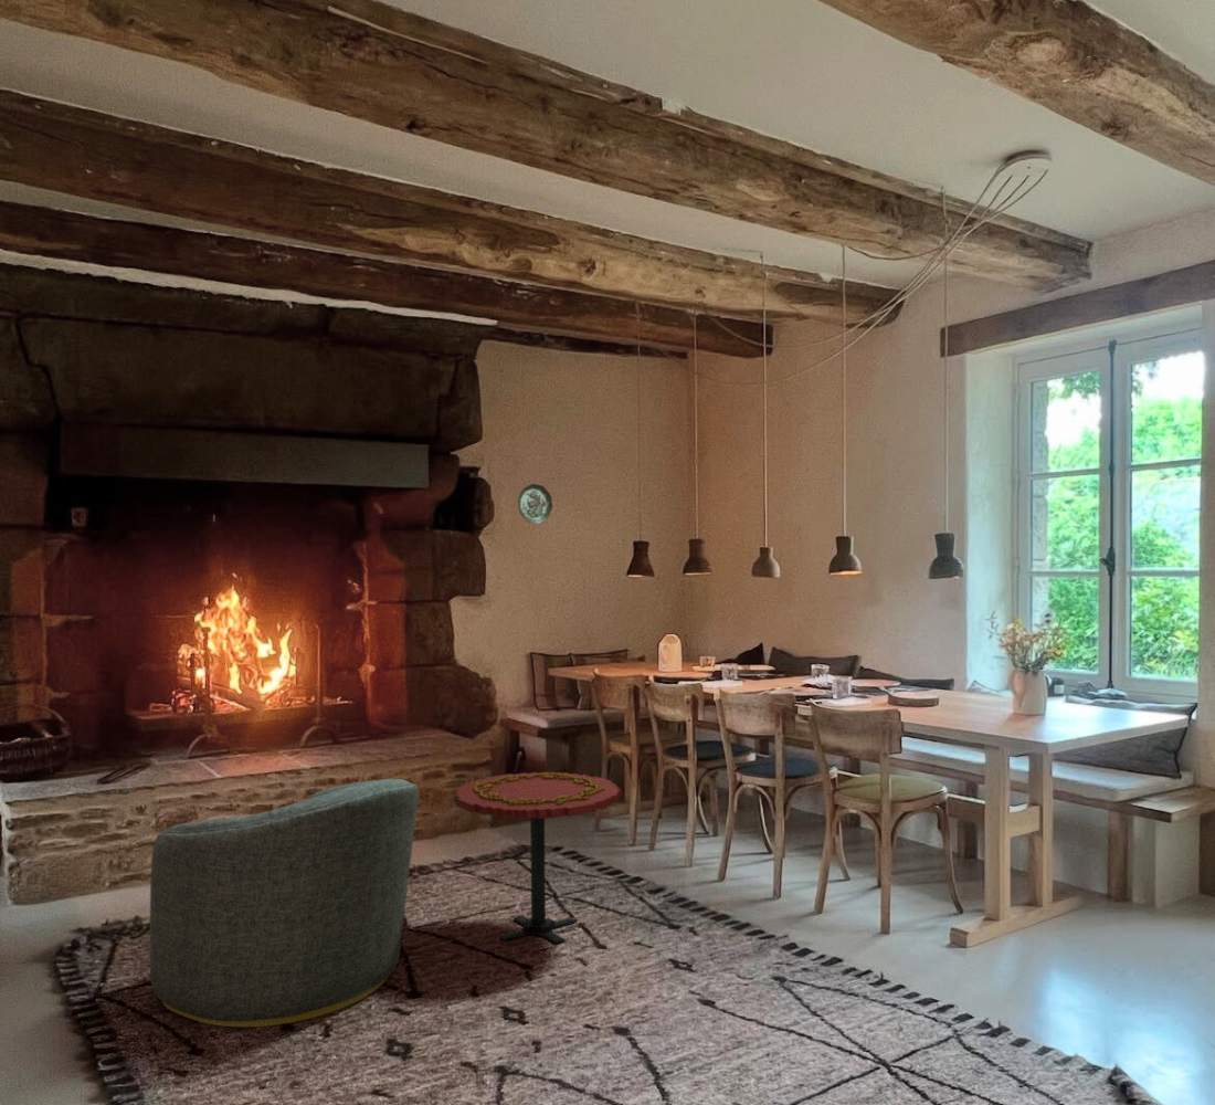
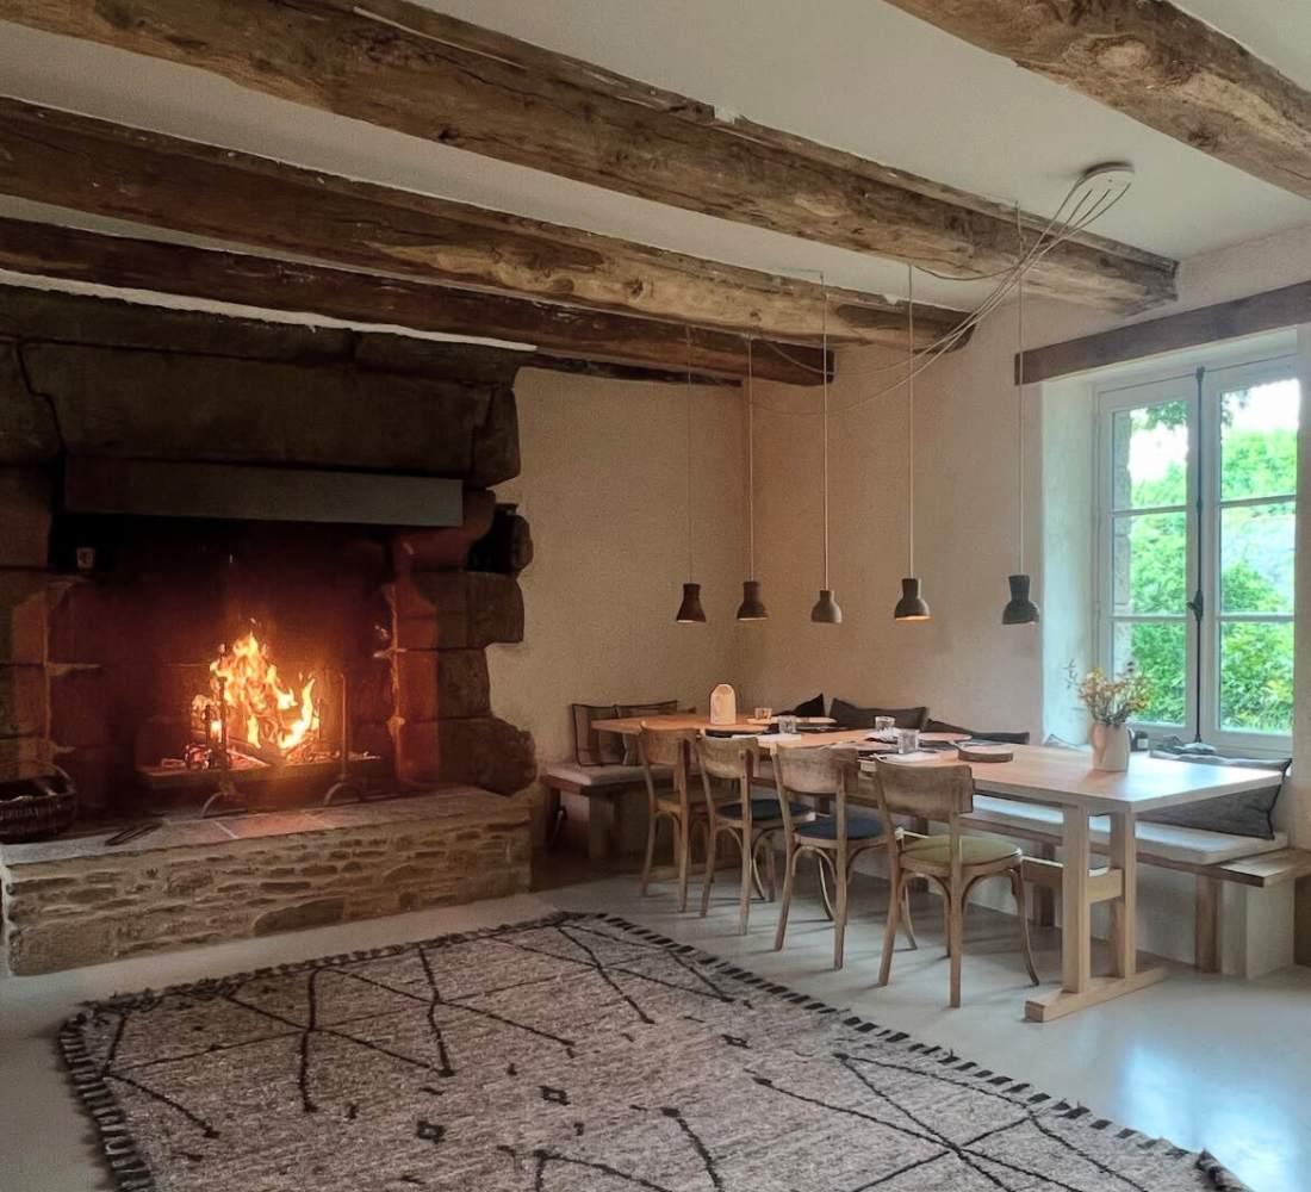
- decorative plate [517,483,553,525]
- side table [453,771,622,945]
- armchair [149,778,420,1028]
